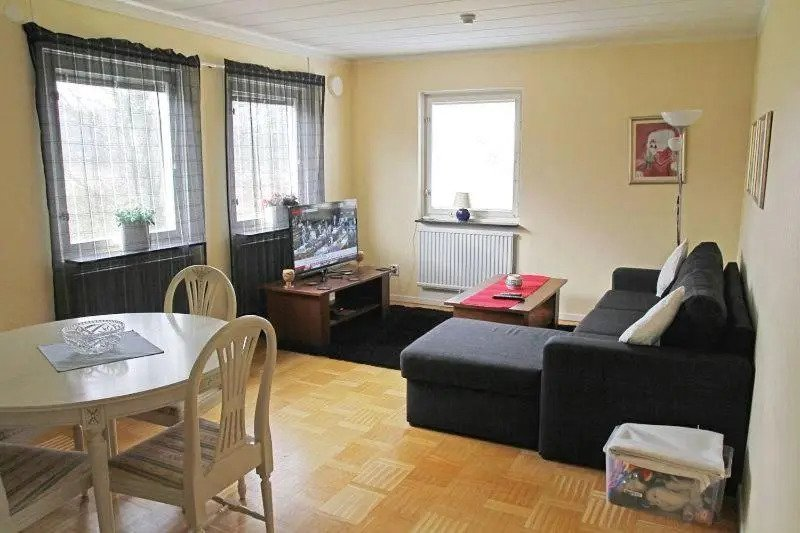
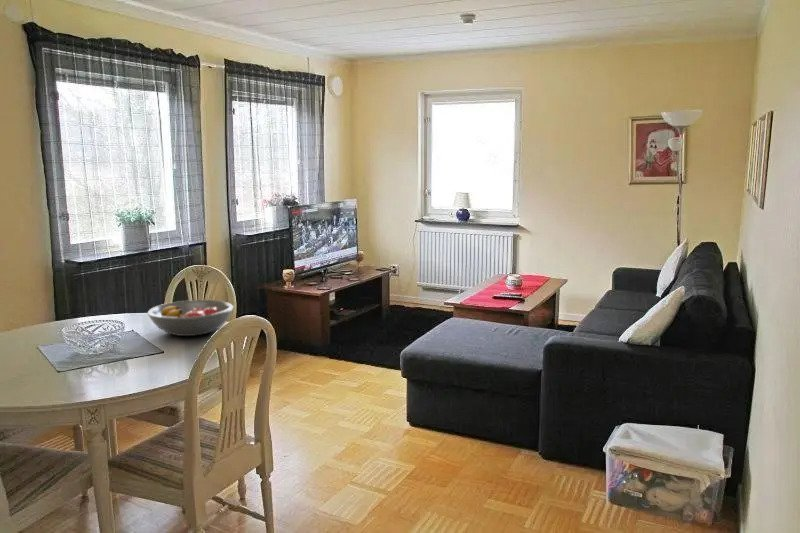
+ fruit bowl [146,299,235,337]
